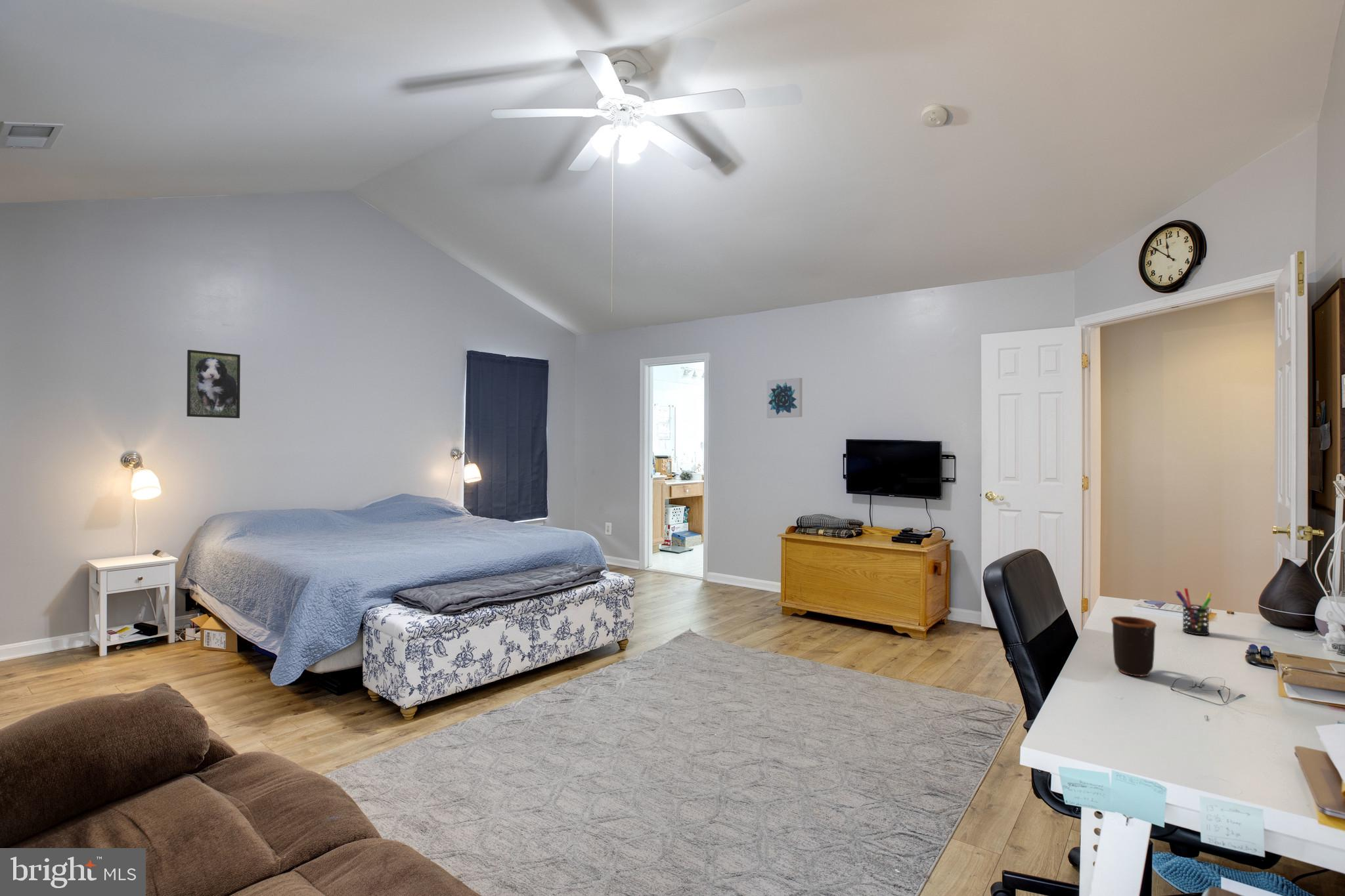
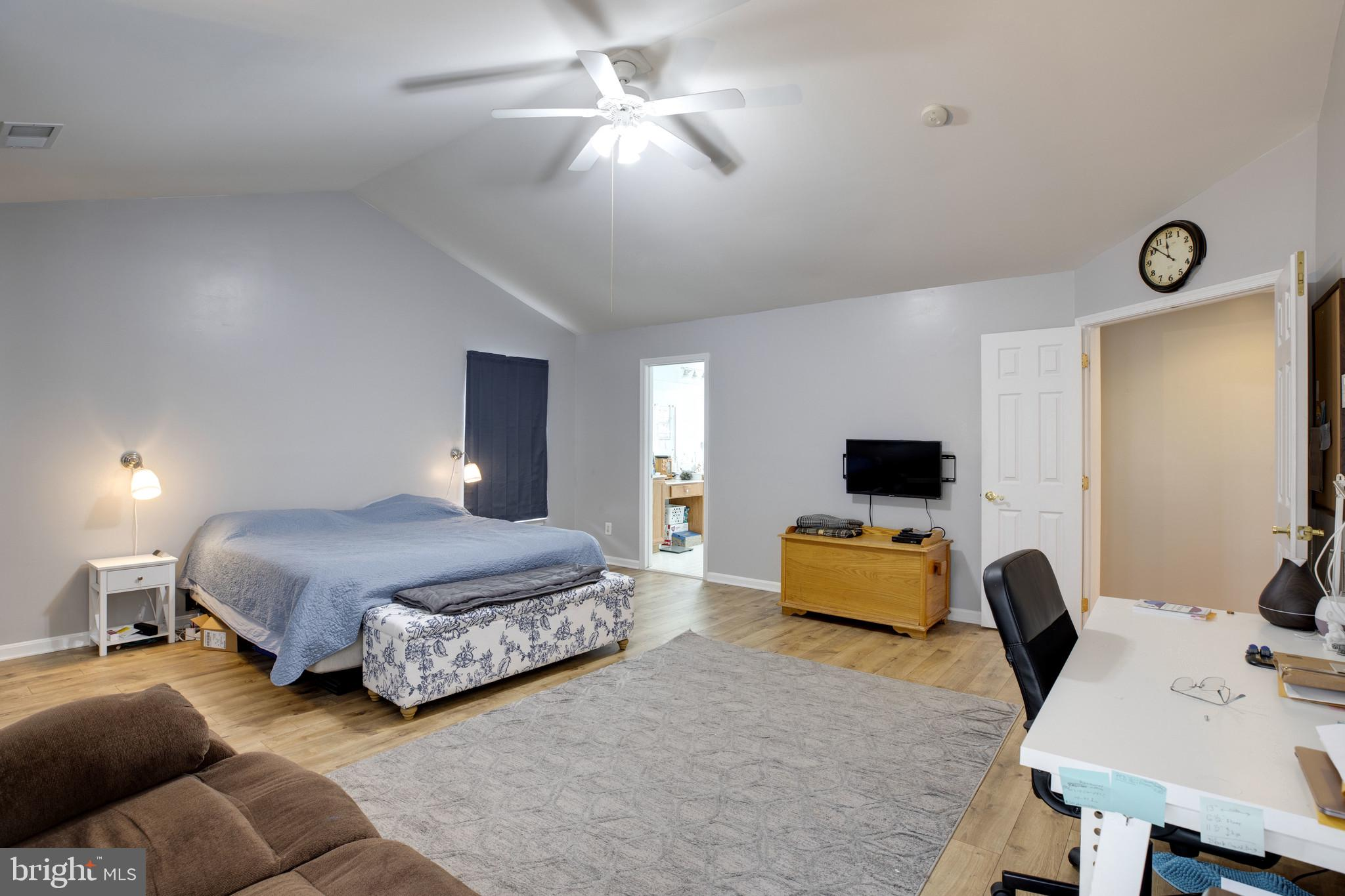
- wall art [766,377,803,419]
- mug [1111,616,1157,677]
- pen holder [1175,587,1212,636]
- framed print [186,349,241,419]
